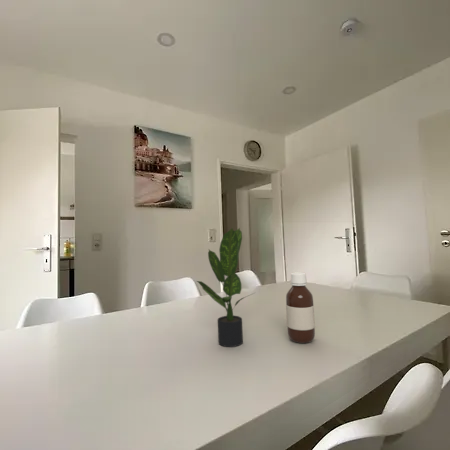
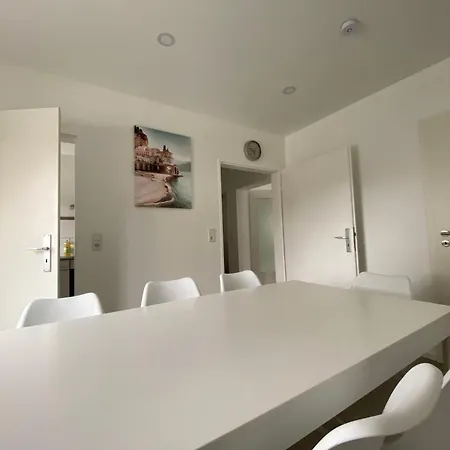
- bottle [285,271,316,344]
- potted plant [196,227,255,348]
